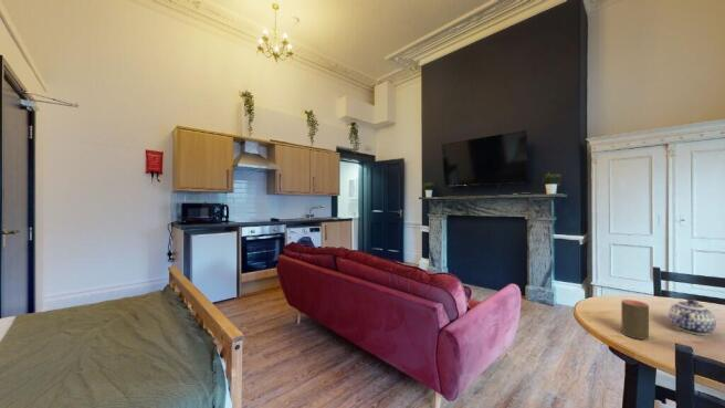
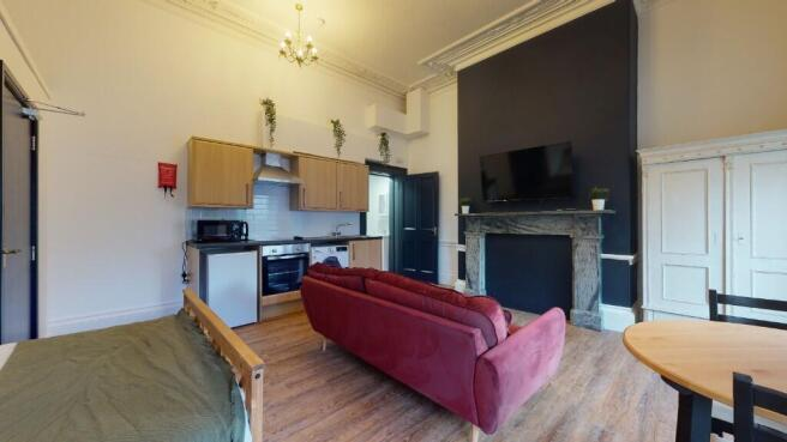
- teapot [668,297,717,336]
- cup [620,299,650,341]
